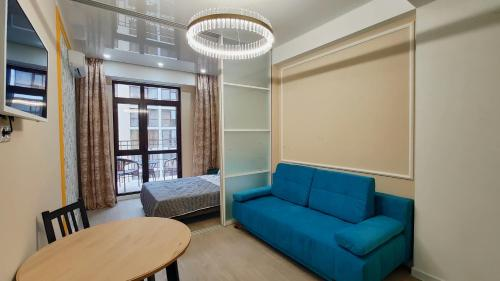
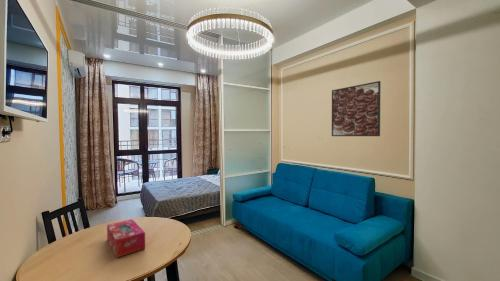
+ tissue box [106,218,146,259]
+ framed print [331,80,382,137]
